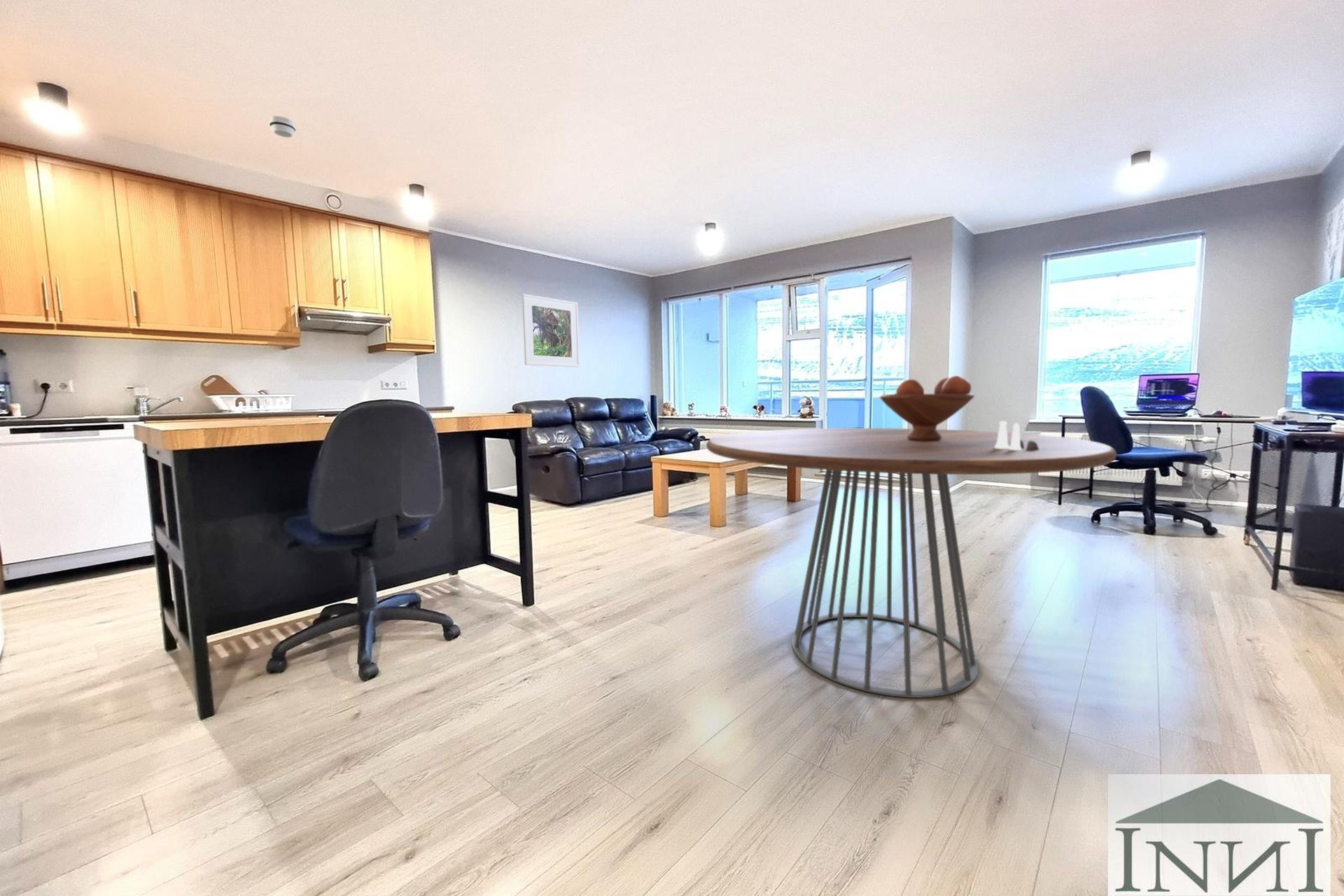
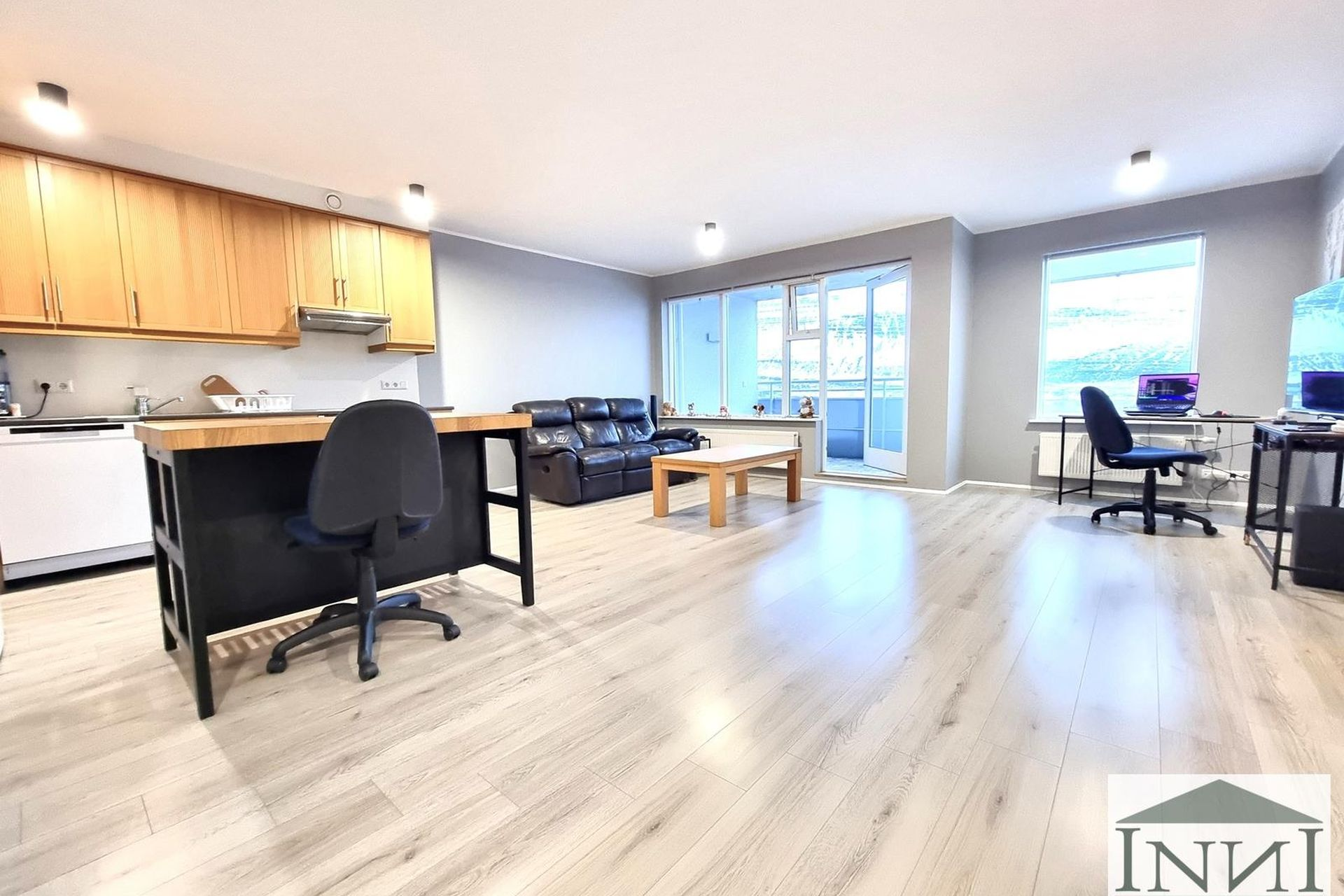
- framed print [521,293,580,367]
- salt and pepper shaker set [995,420,1039,450]
- dining table [706,428,1117,699]
- smoke detector [268,116,297,138]
- fruit bowl [879,375,975,441]
